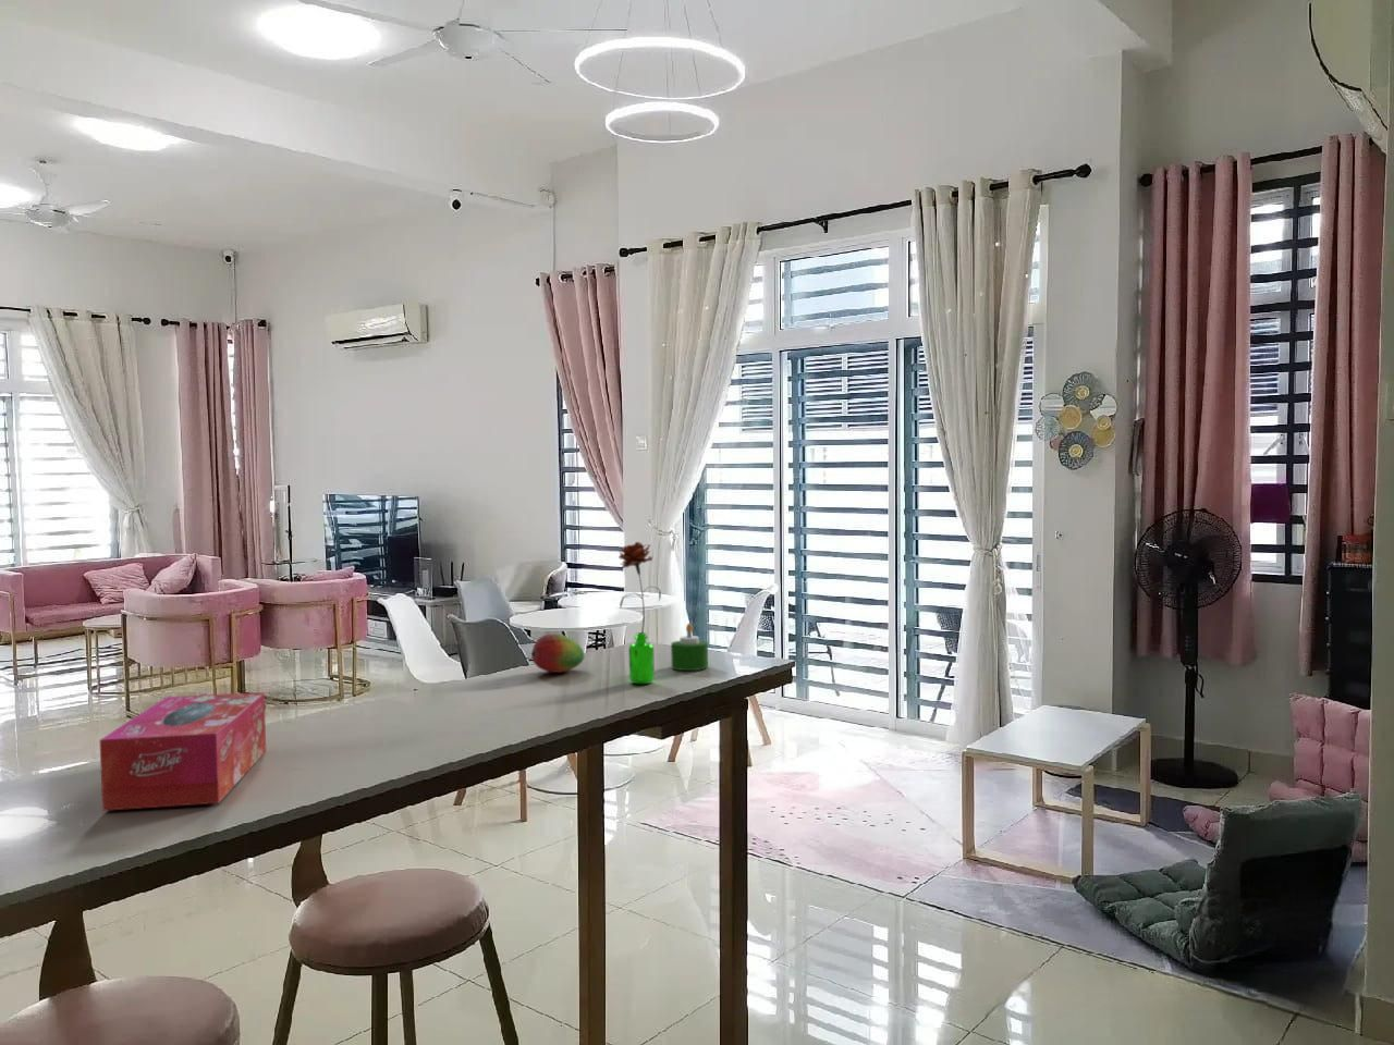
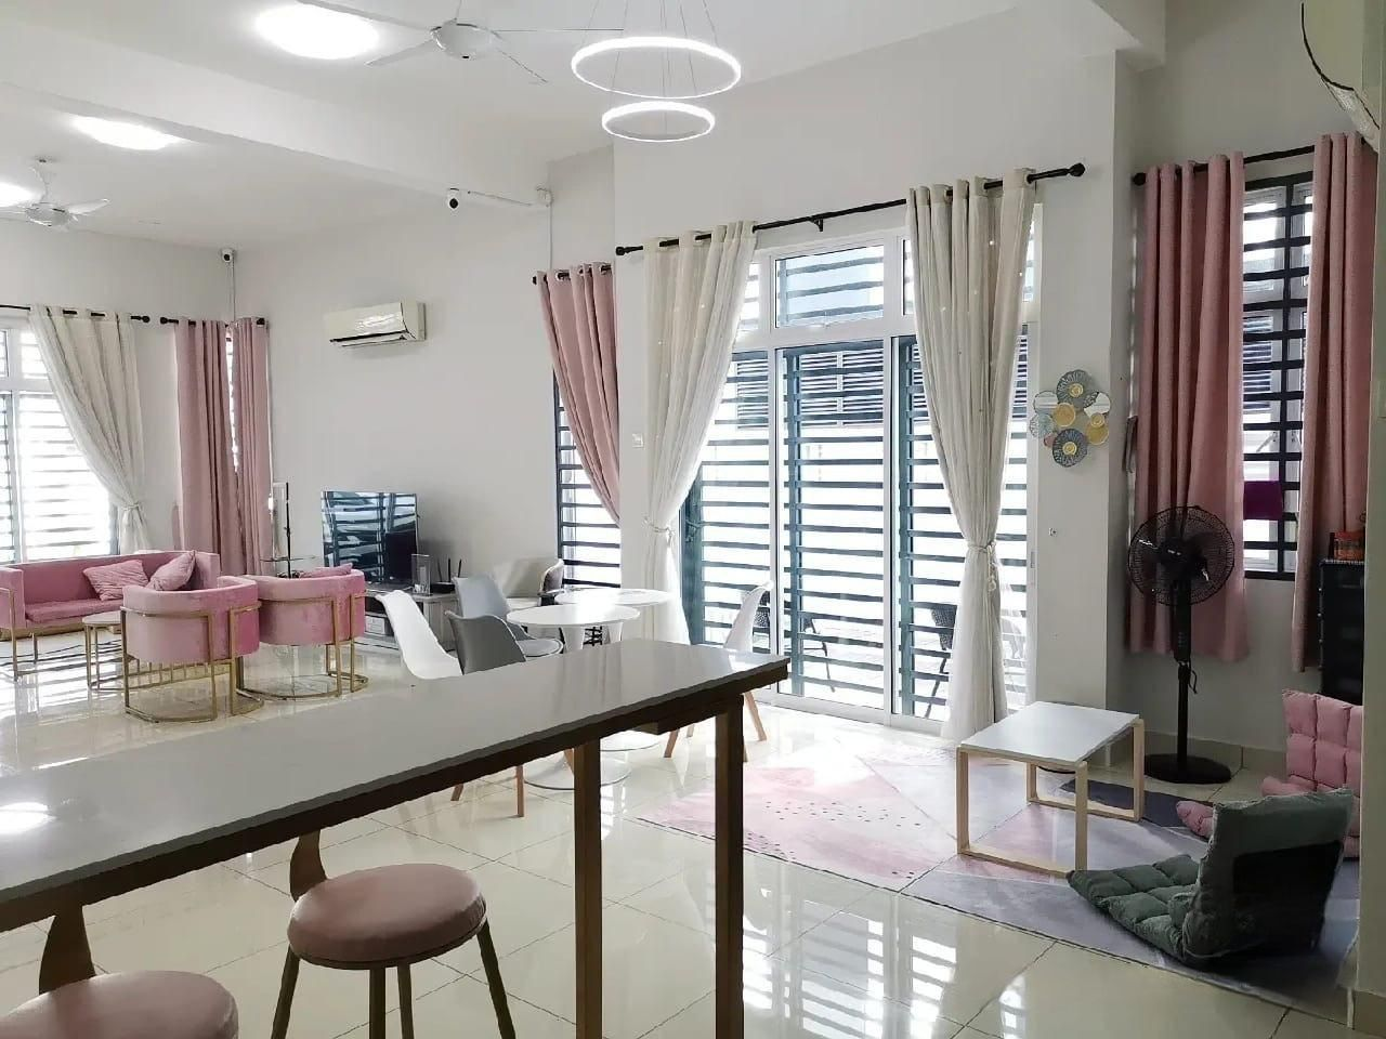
- fruit [530,632,585,674]
- candle [670,622,709,672]
- flower [618,541,662,685]
- tissue box [98,692,267,812]
